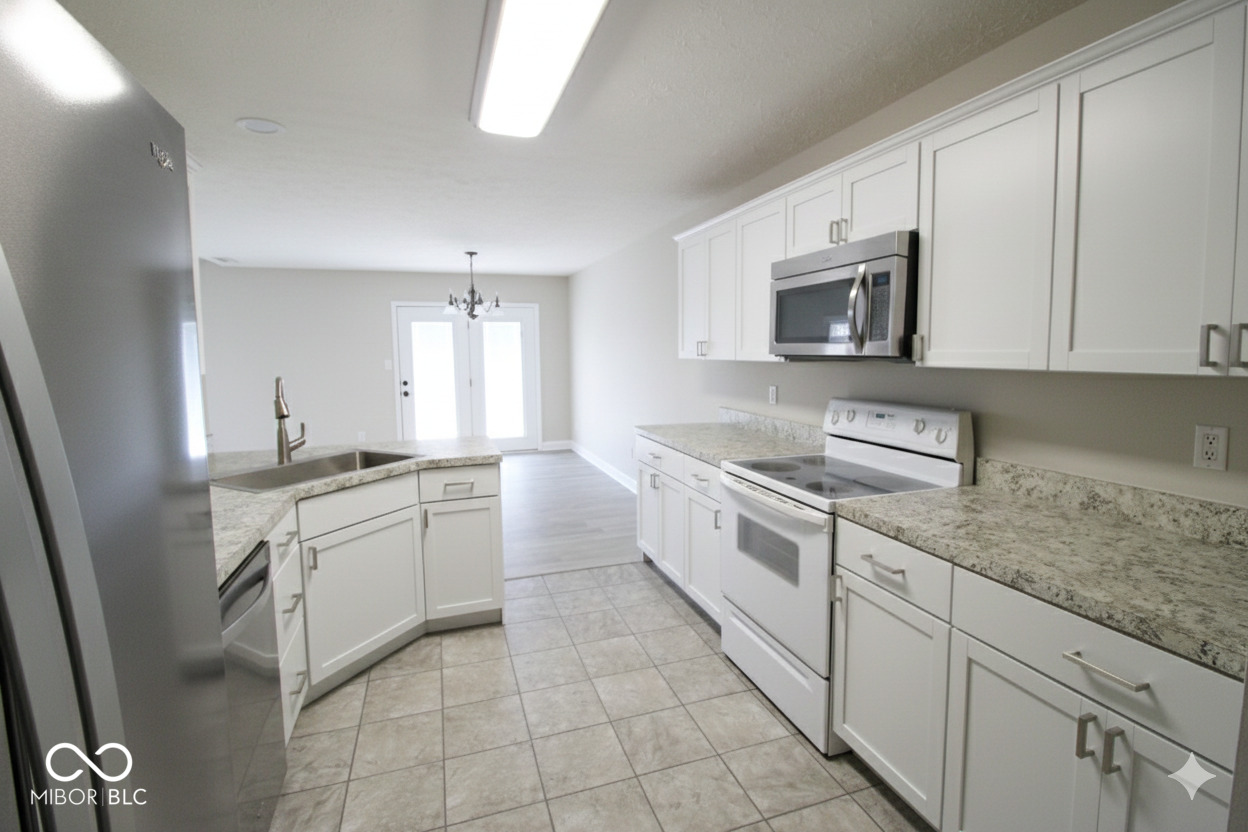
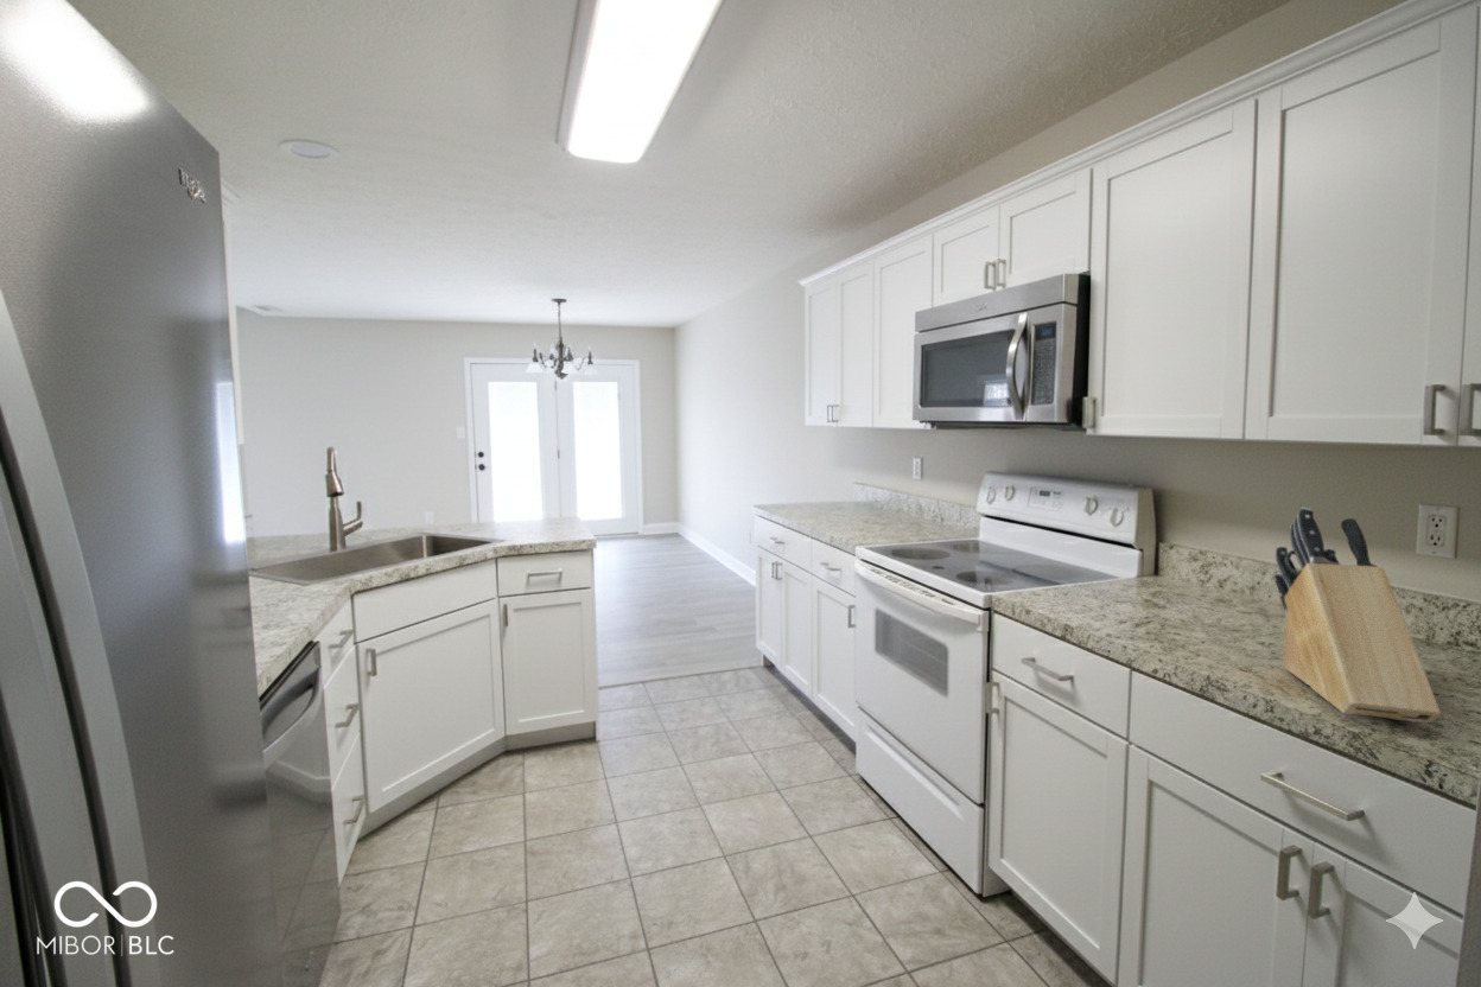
+ knife block [1273,507,1442,724]
